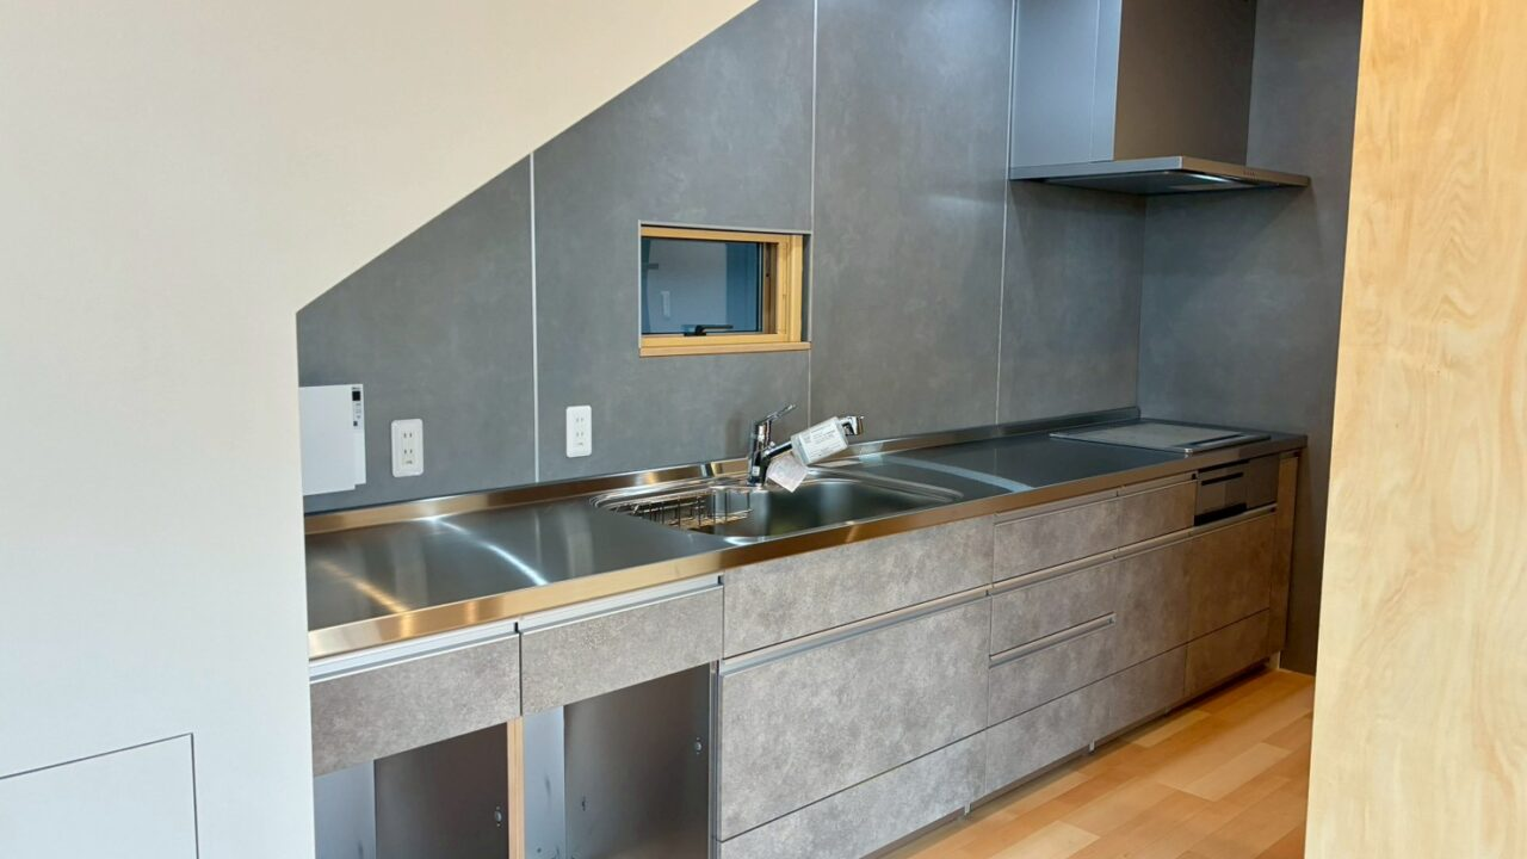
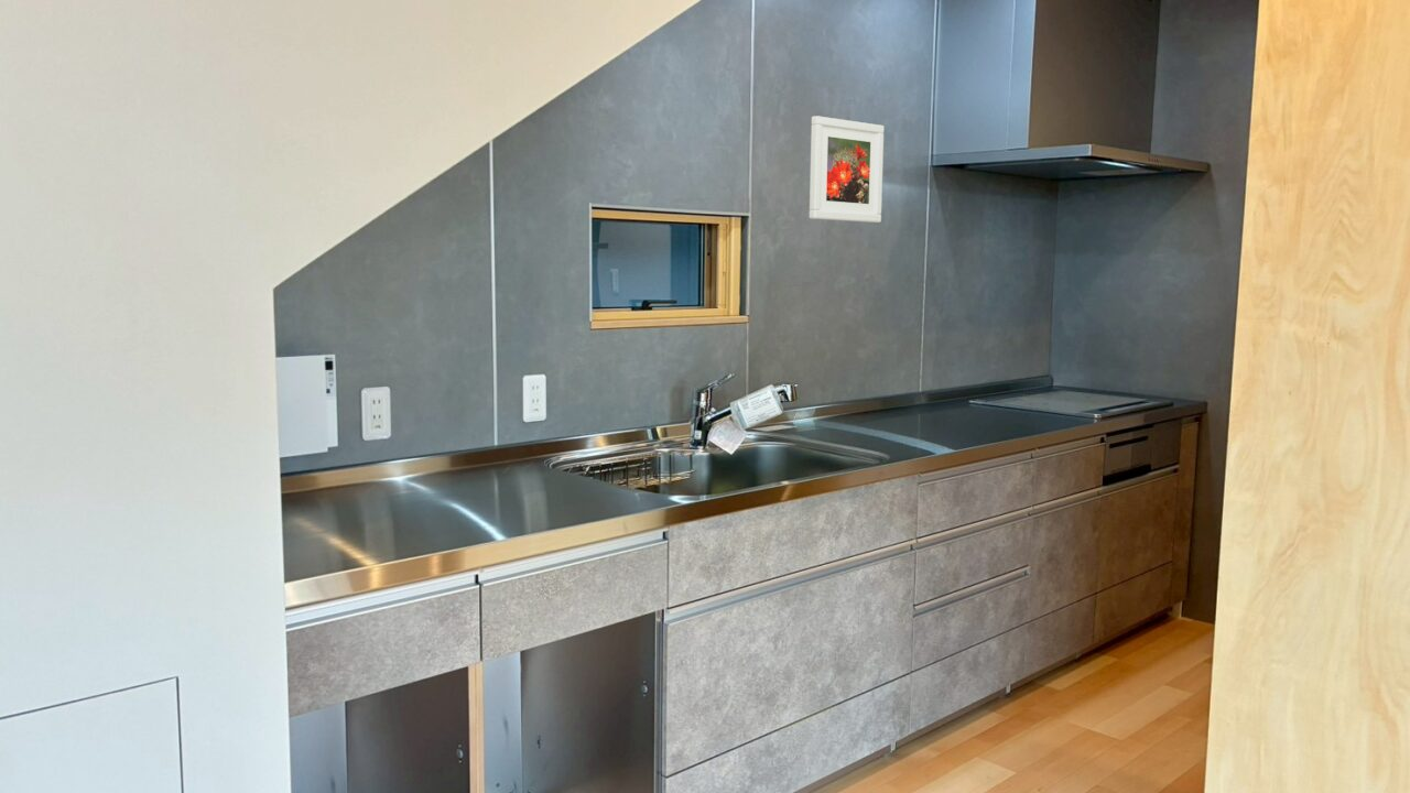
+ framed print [809,115,885,224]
